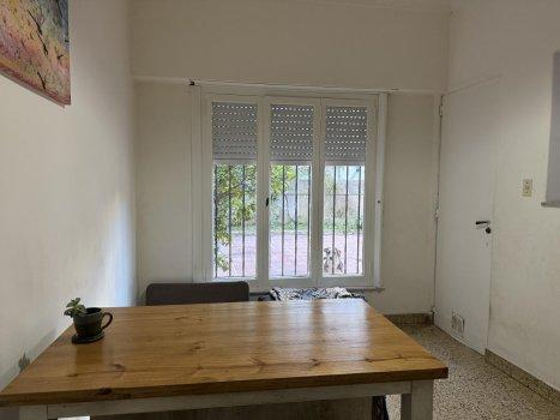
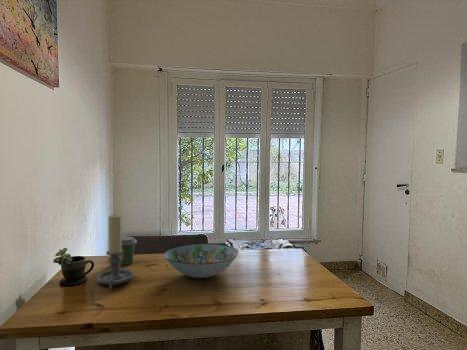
+ coffee cup [119,235,138,266]
+ decorative bowl [163,242,239,279]
+ candle holder [95,213,135,290]
